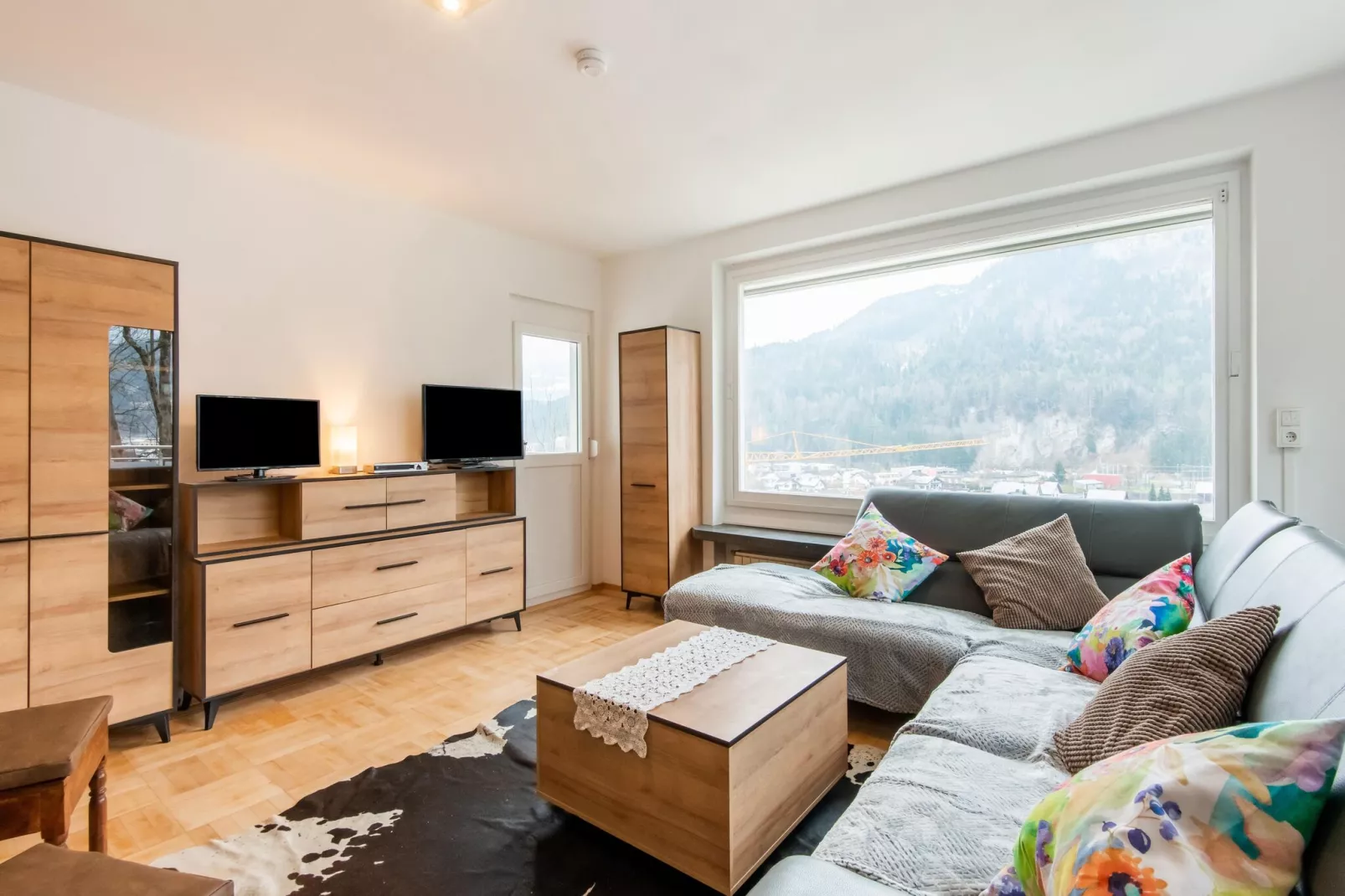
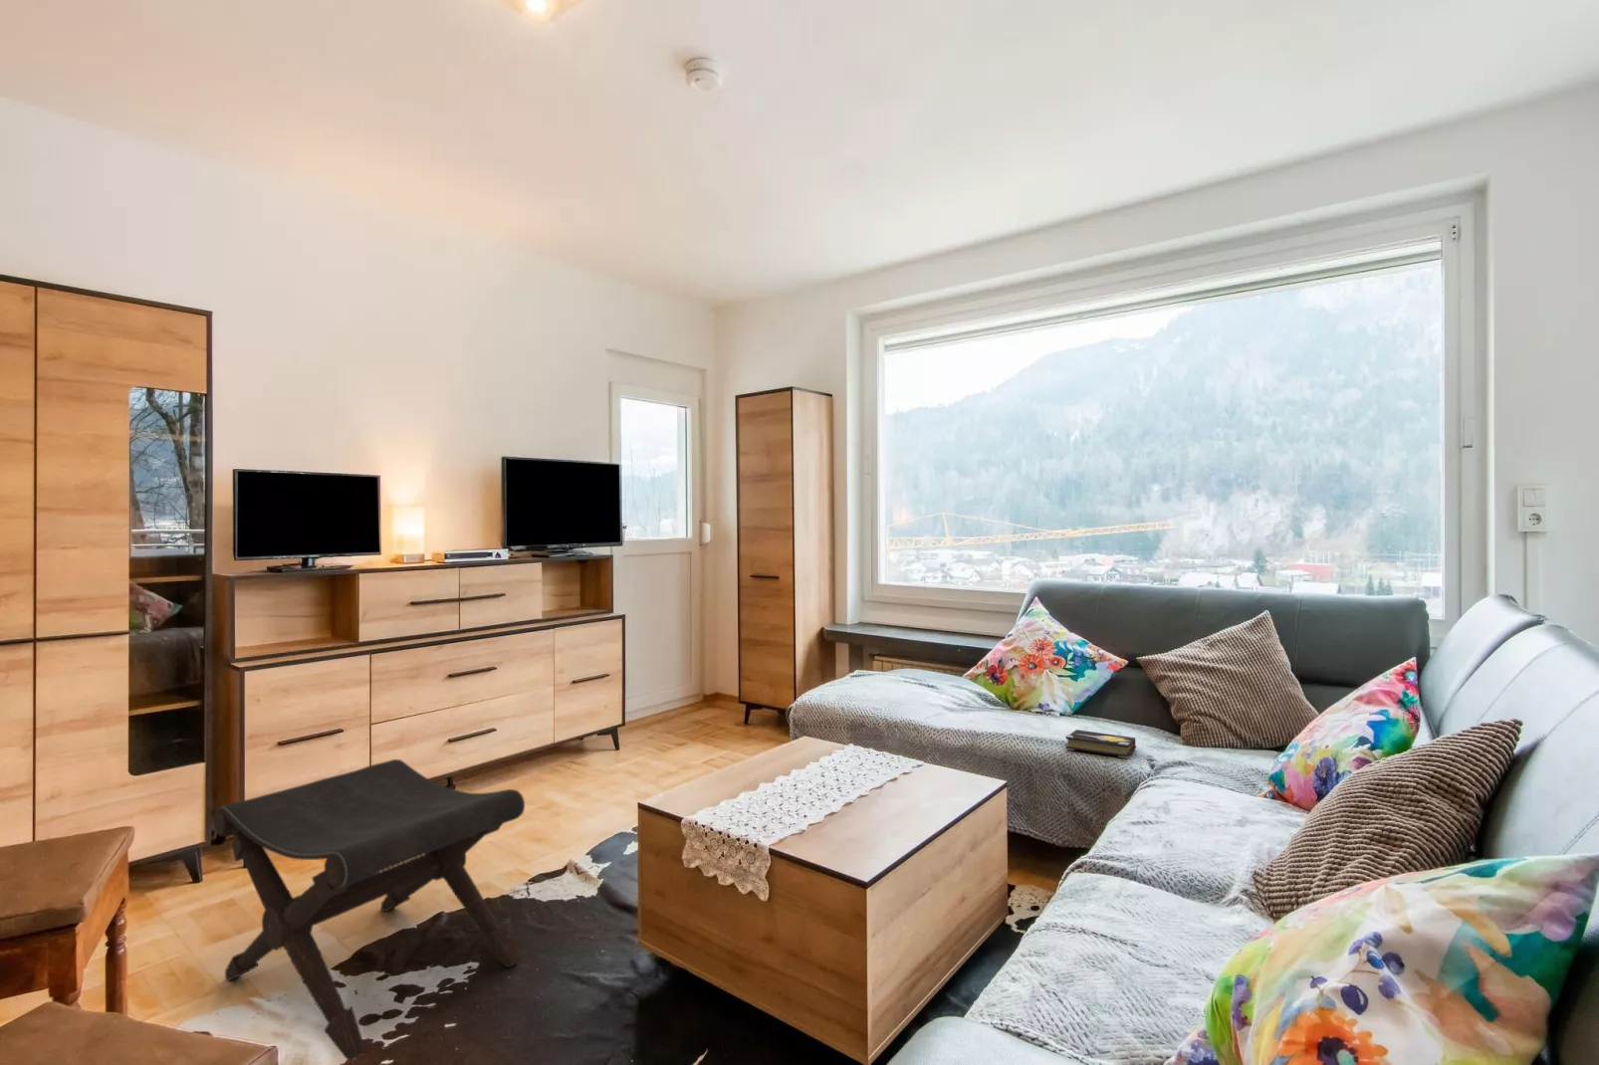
+ footstool [212,758,525,1061]
+ hardback book [1064,729,1137,760]
